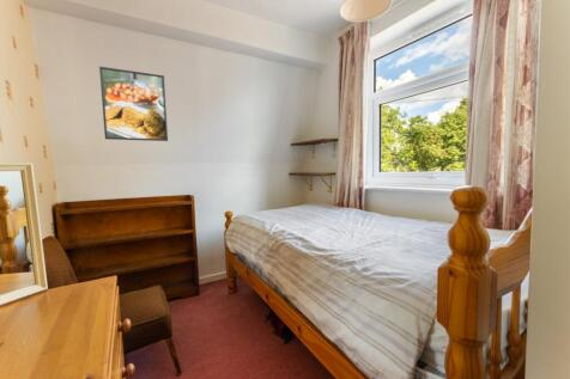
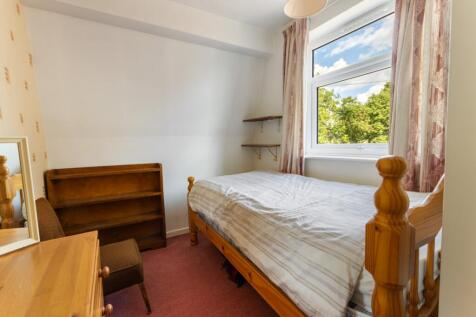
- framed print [98,66,169,142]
